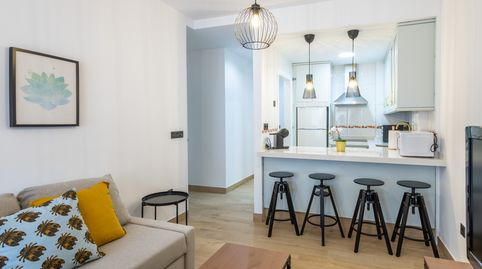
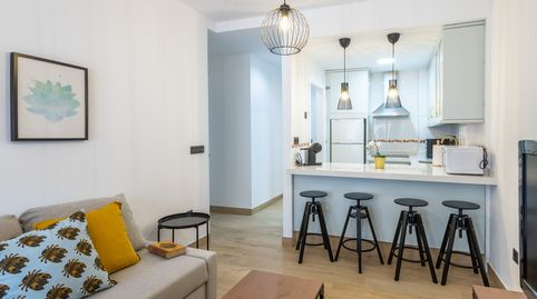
+ hardback book [146,239,188,260]
